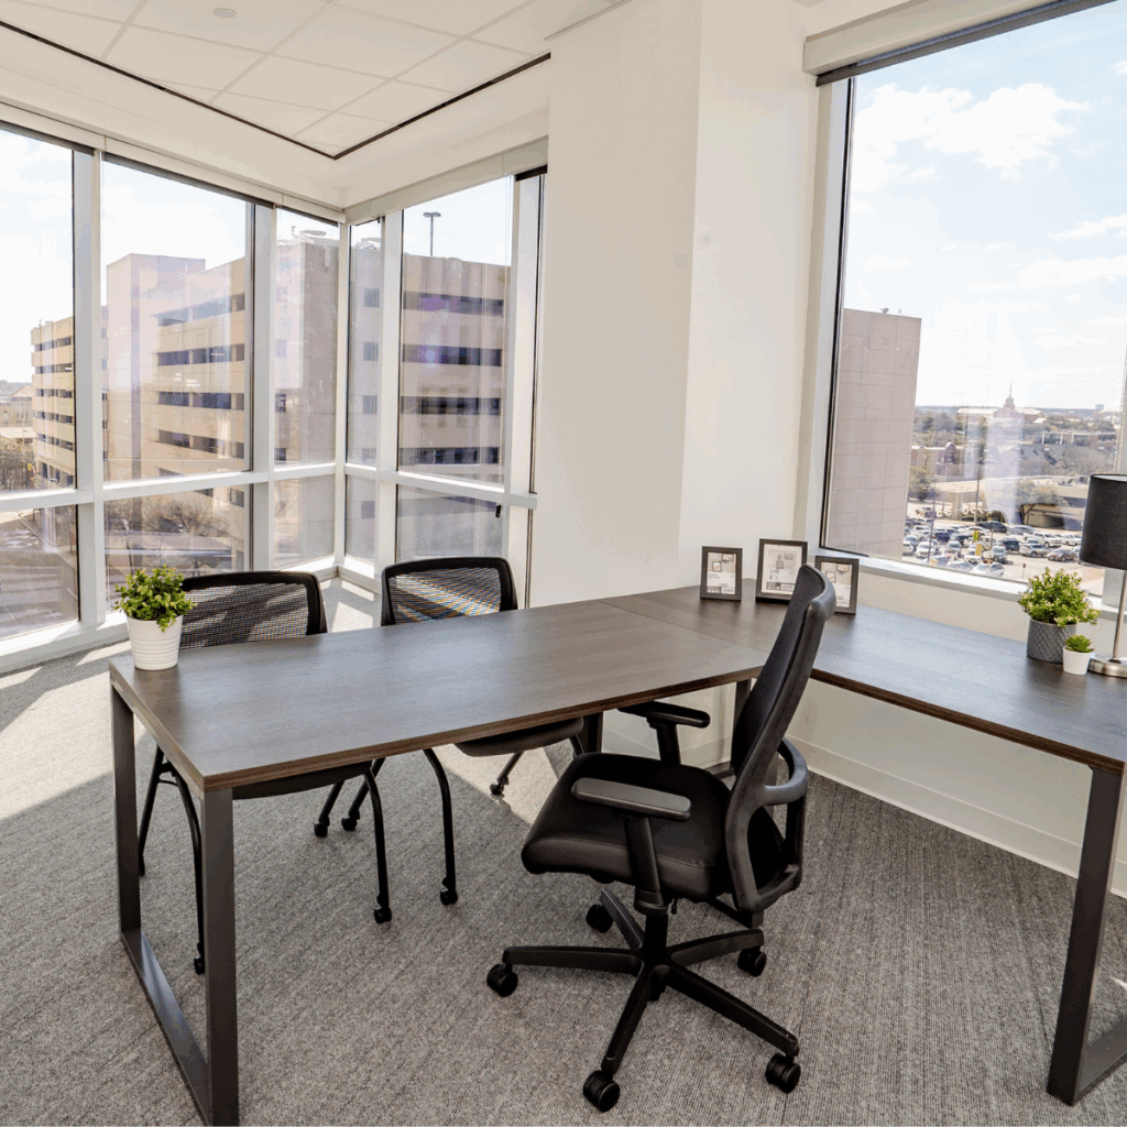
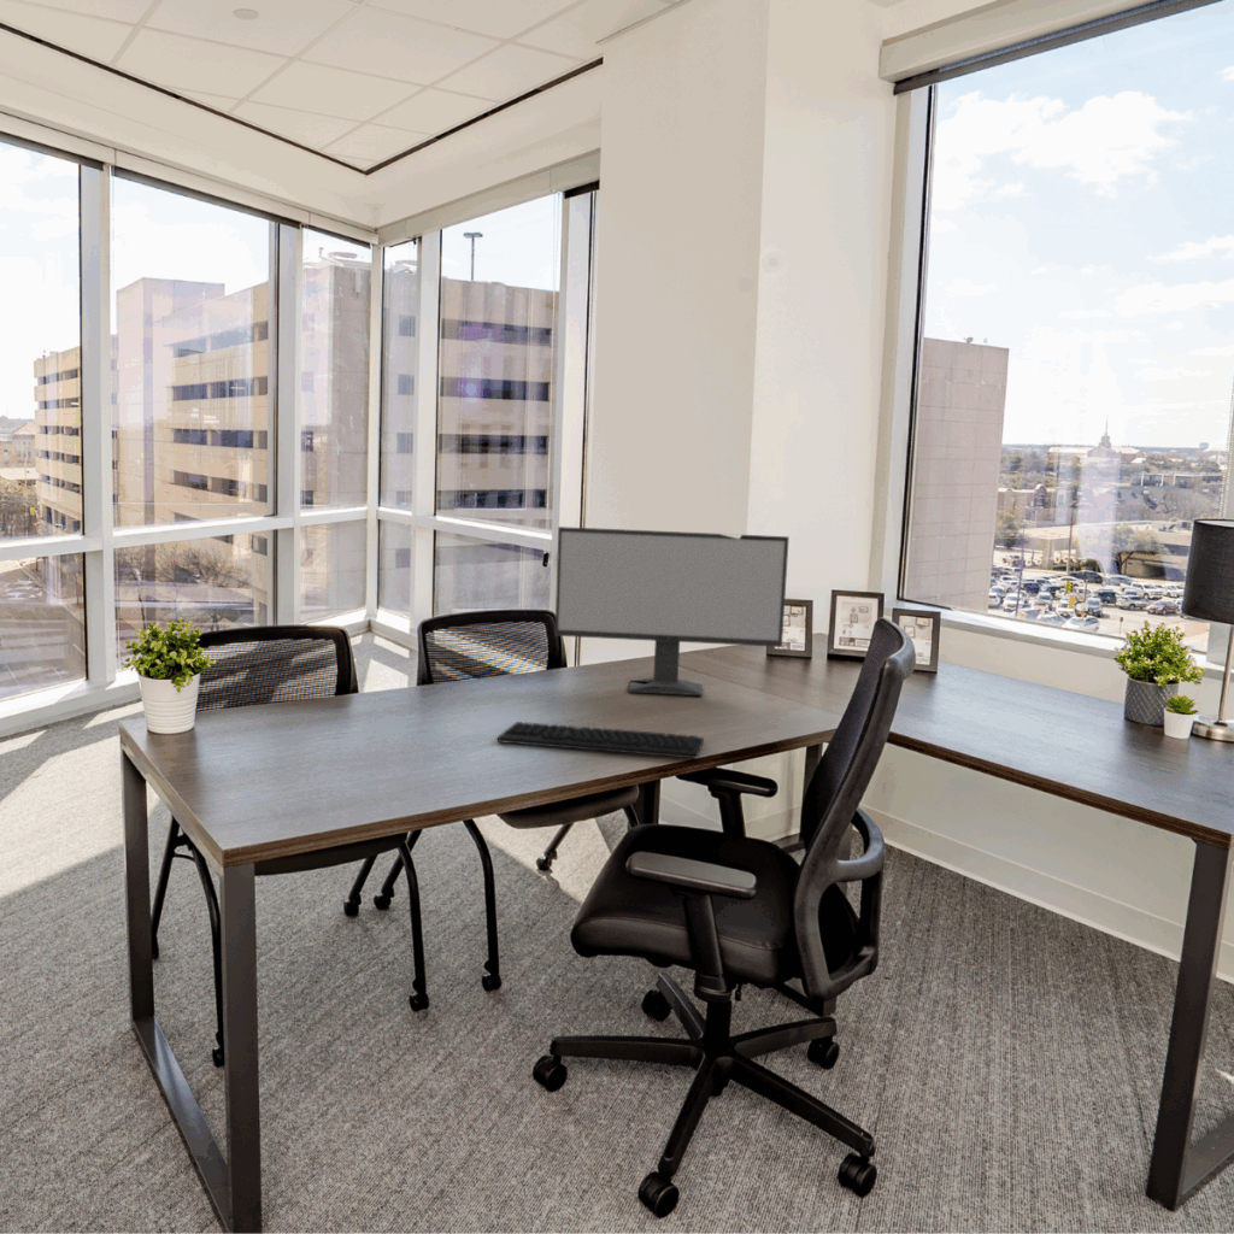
+ keyboard [496,721,705,759]
+ computer monitor [553,525,791,697]
